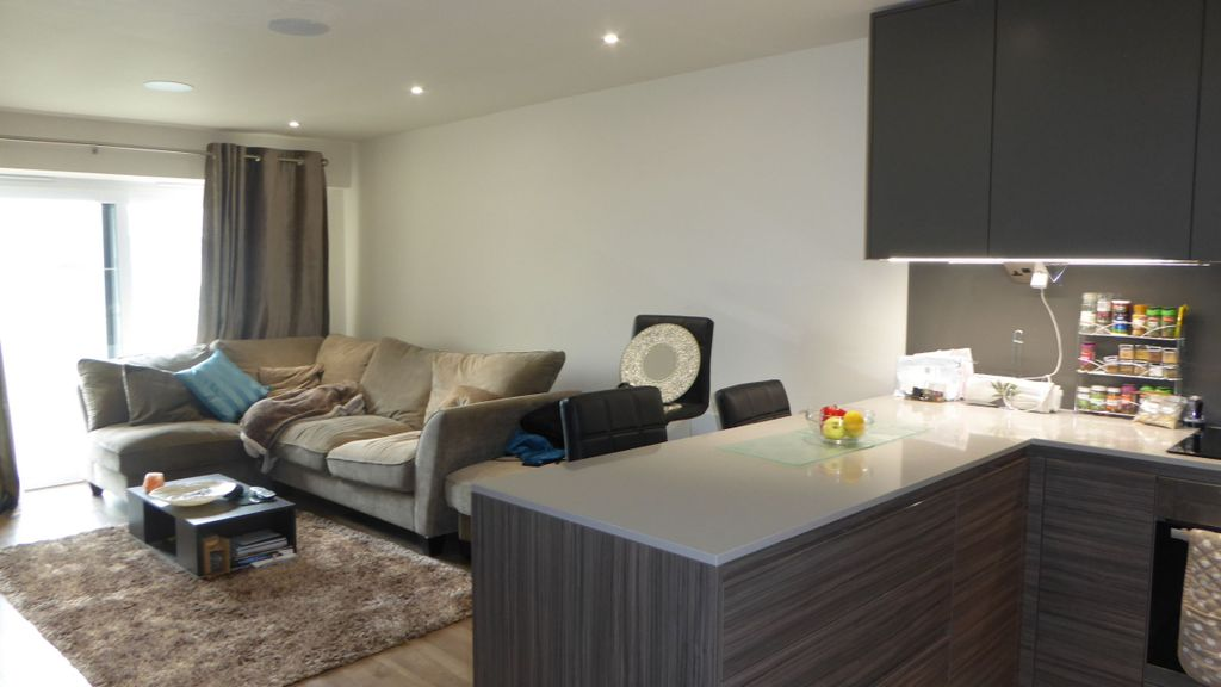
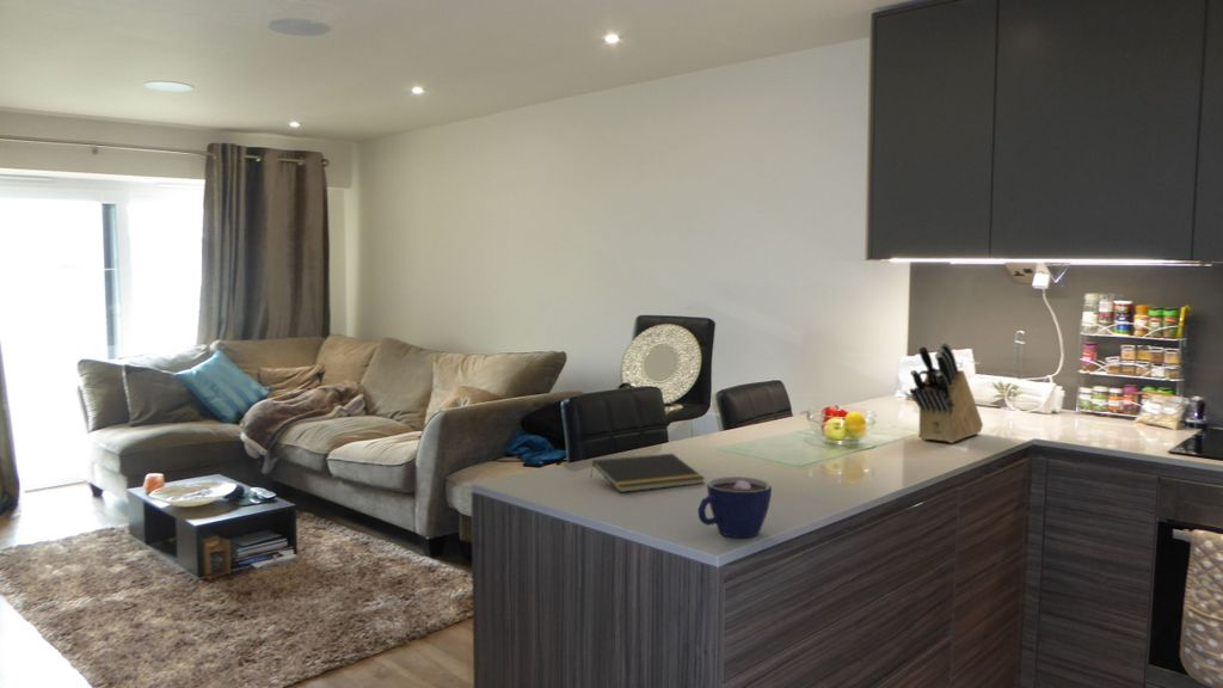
+ cup [696,475,773,539]
+ knife block [909,340,984,444]
+ notepad [589,453,706,493]
